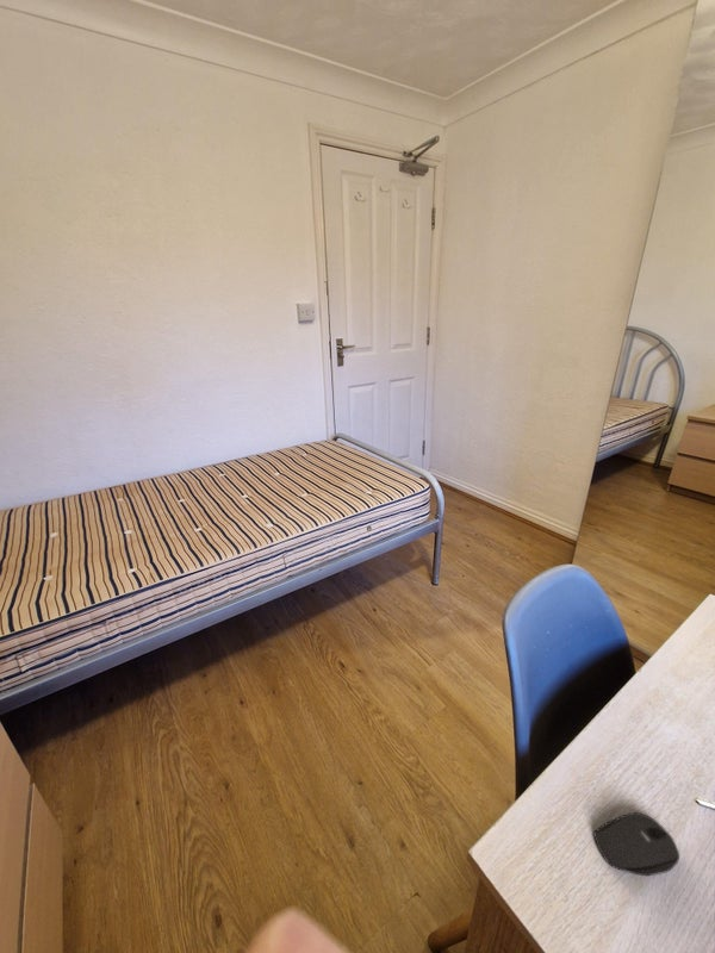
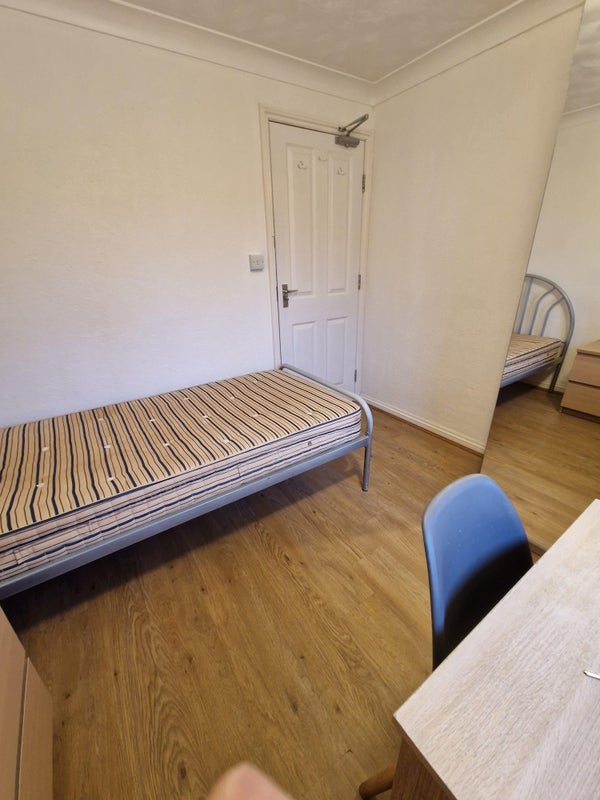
- mouse [592,811,680,877]
